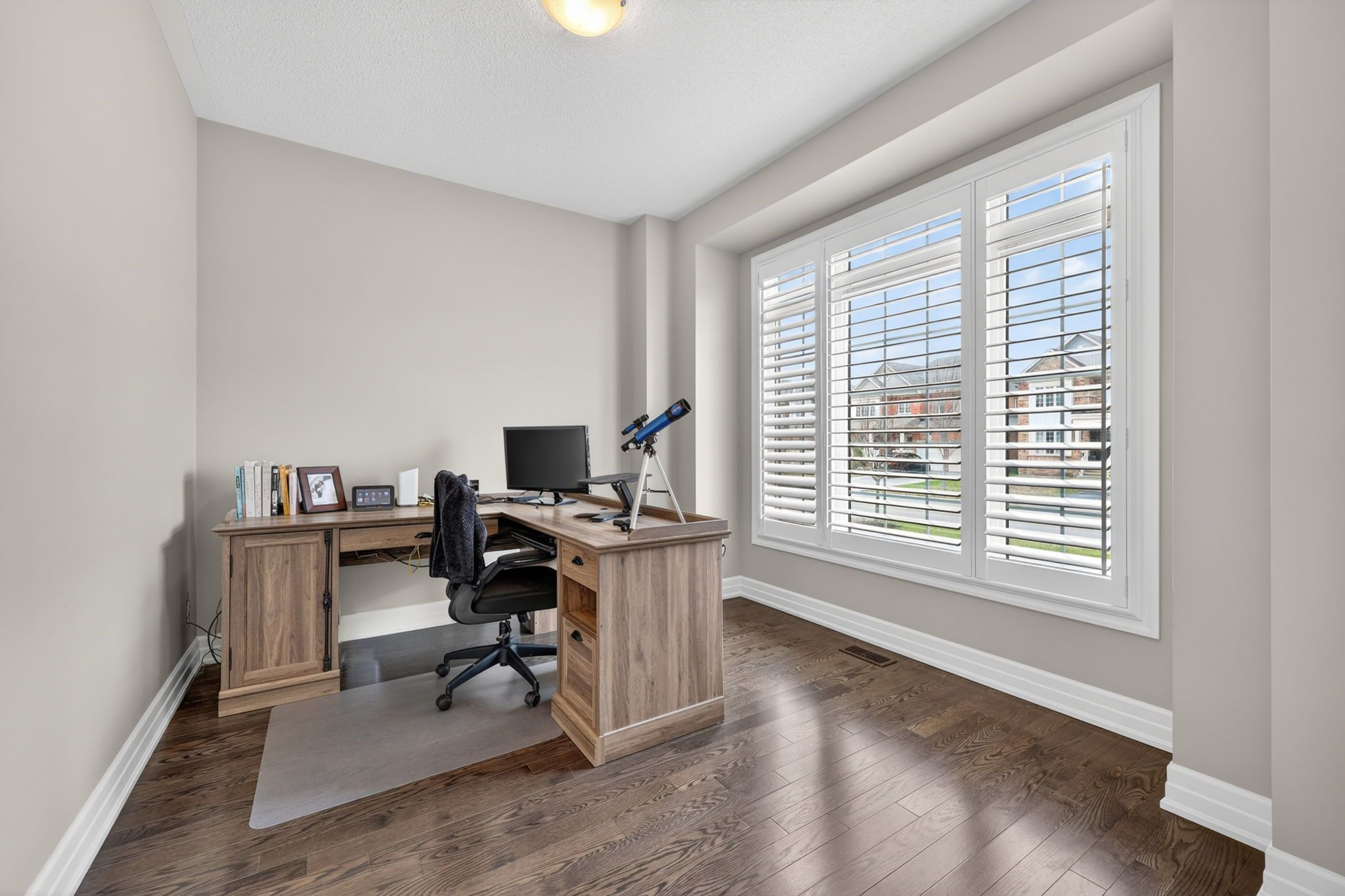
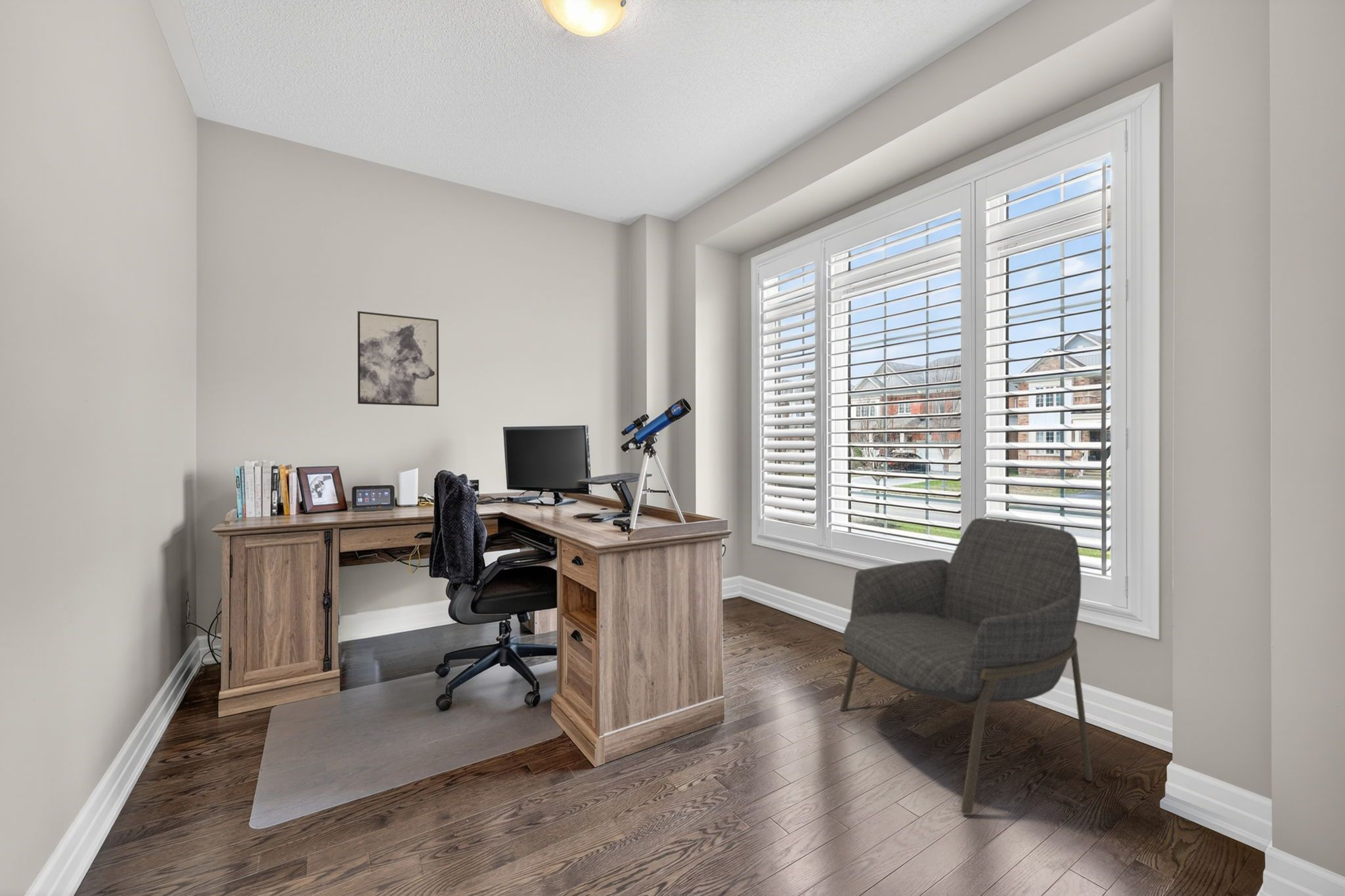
+ armchair [839,517,1093,815]
+ wall art [357,310,439,407]
